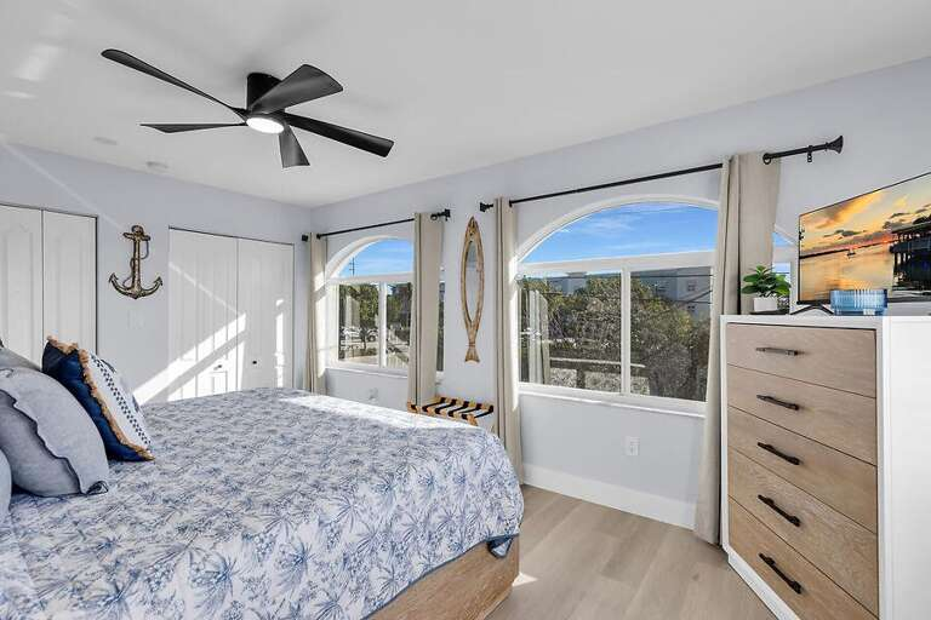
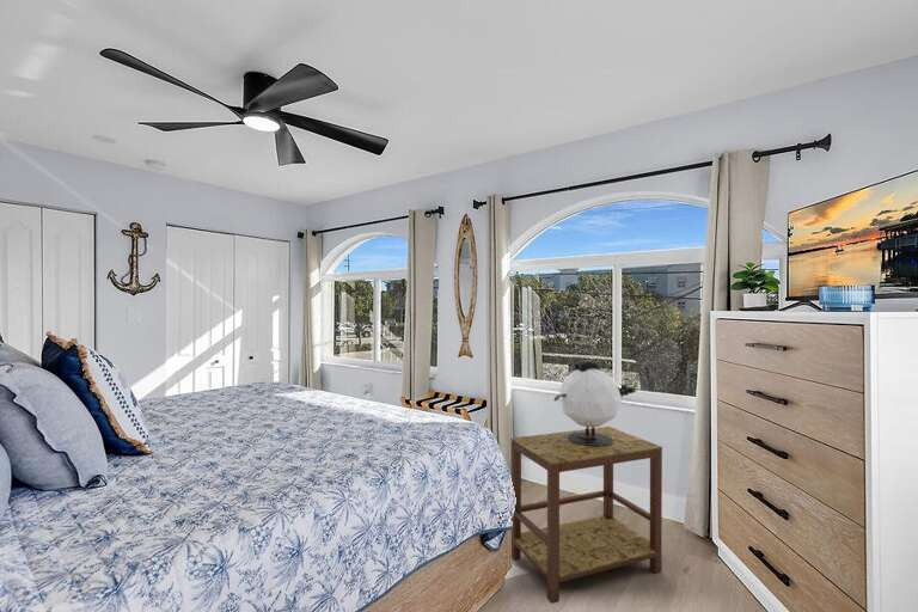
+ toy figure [553,359,637,446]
+ side table [509,426,663,605]
